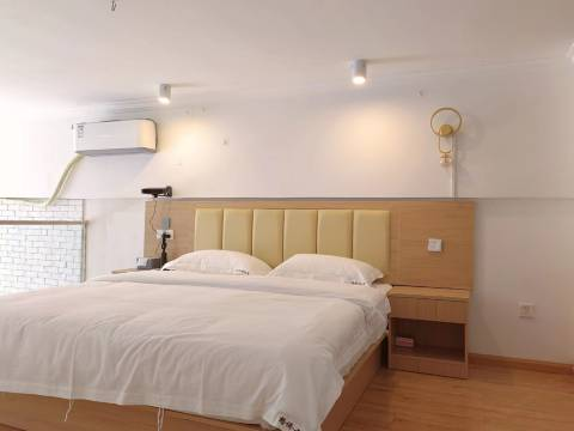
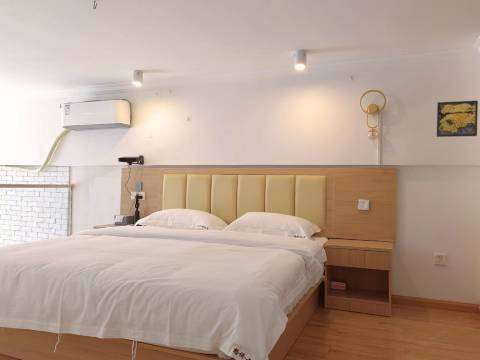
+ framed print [436,100,479,138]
